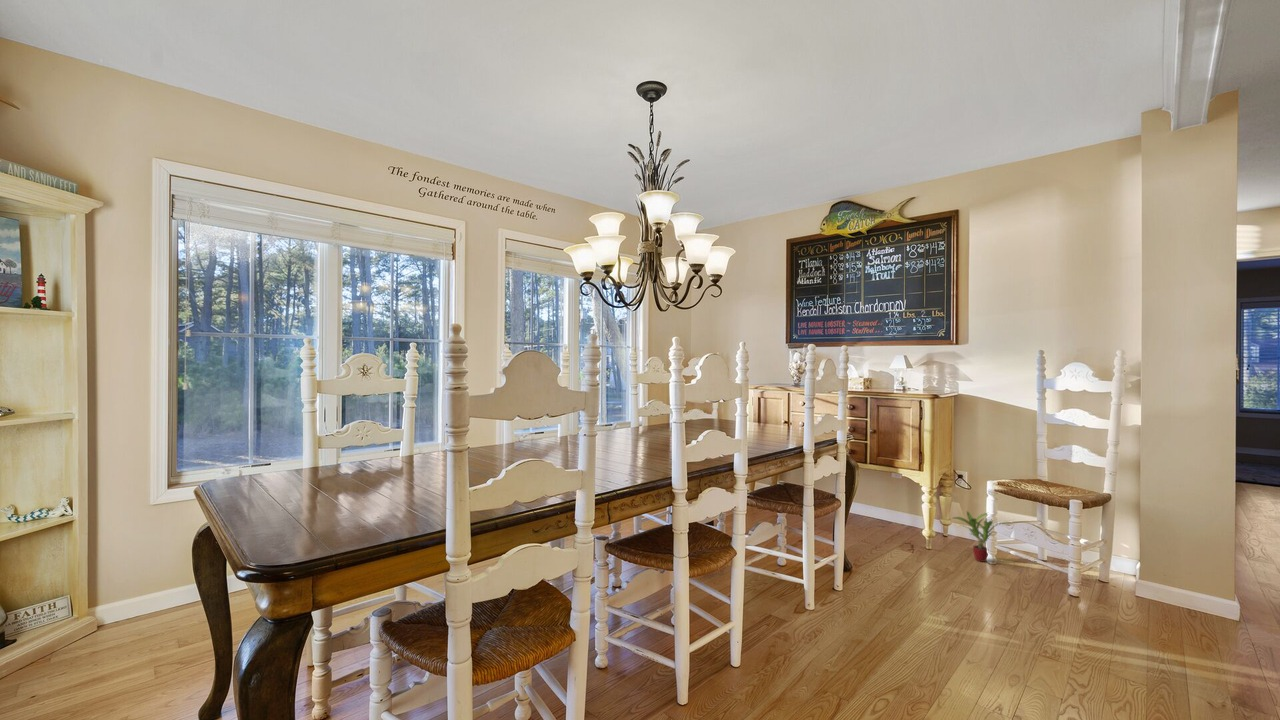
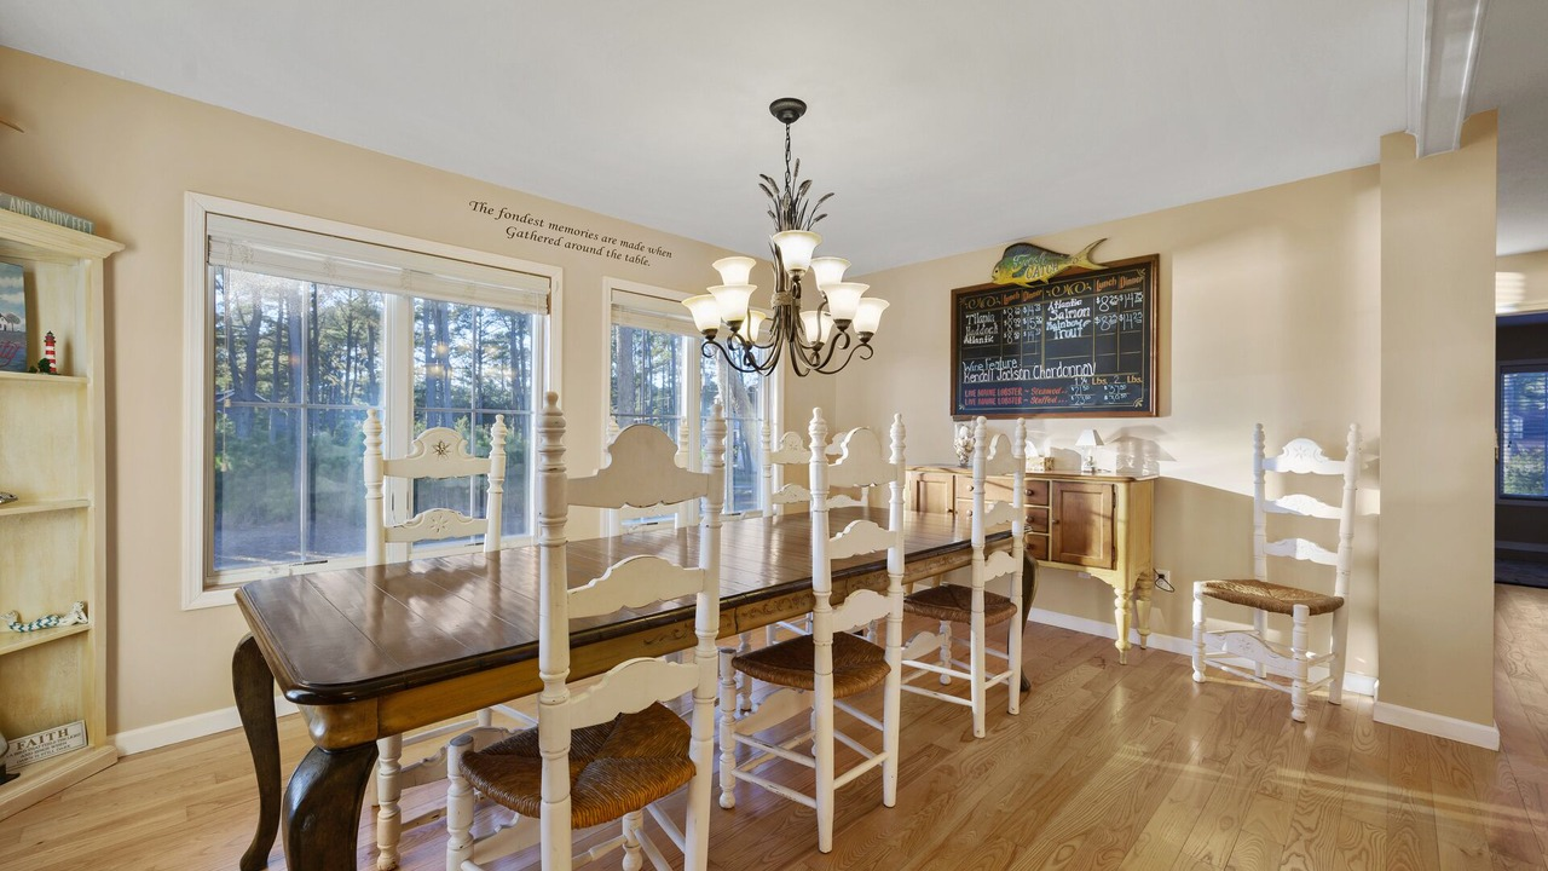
- potted plant [951,510,1013,563]
